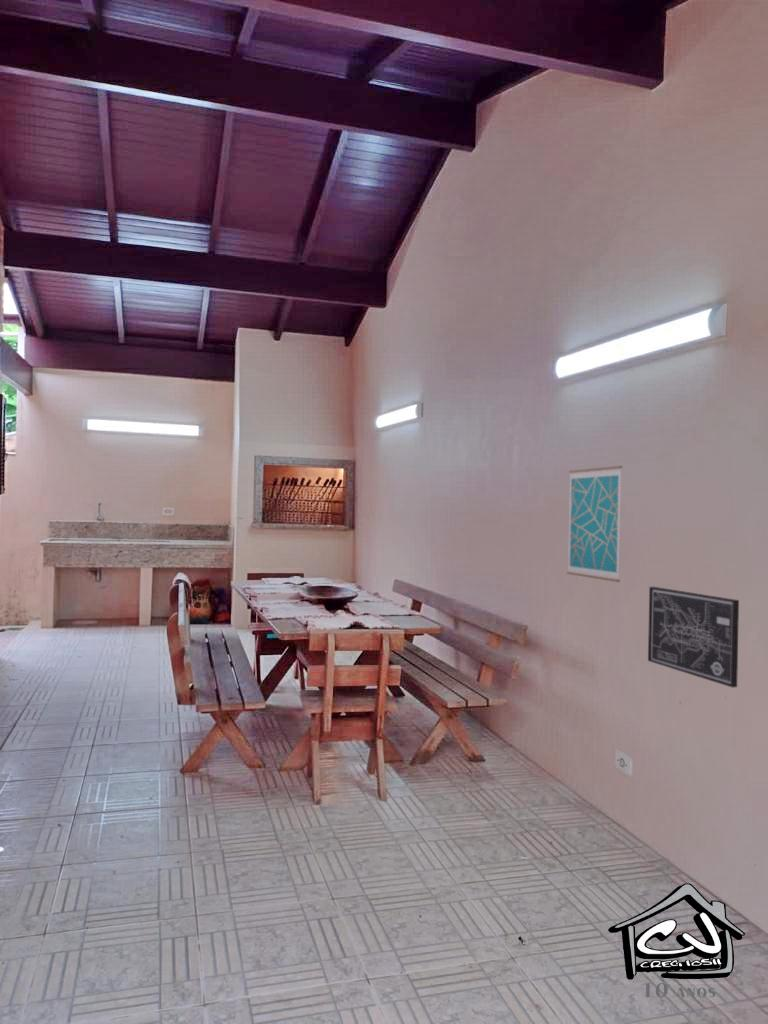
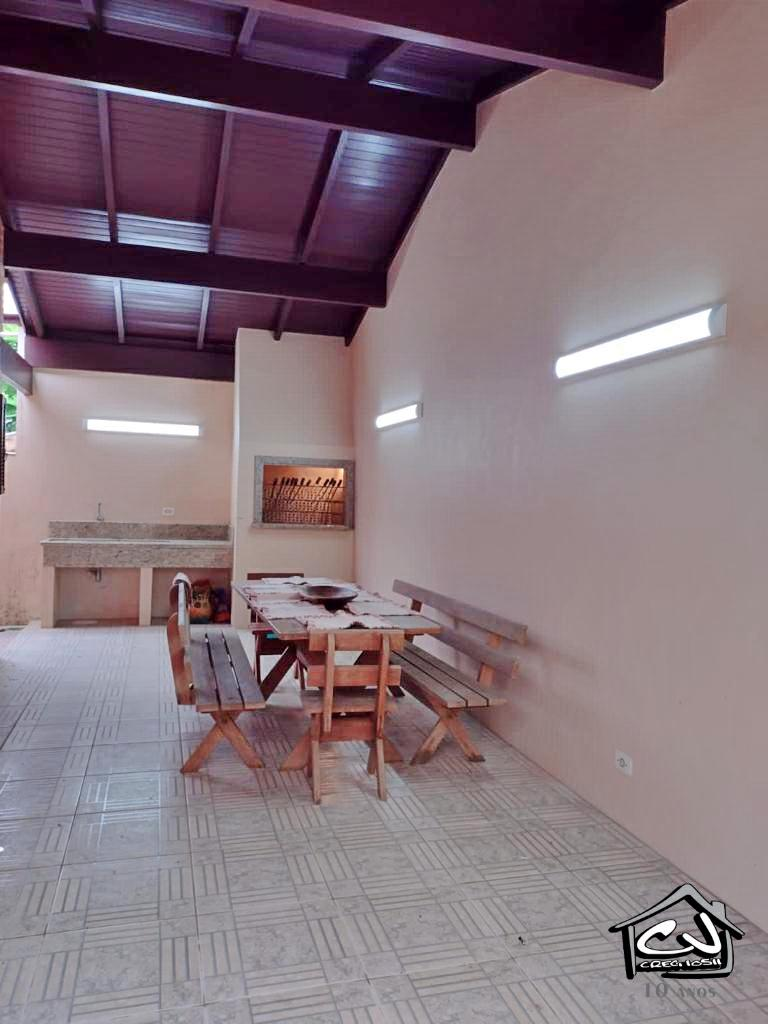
- wall art [566,465,623,583]
- wall art [647,586,740,689]
